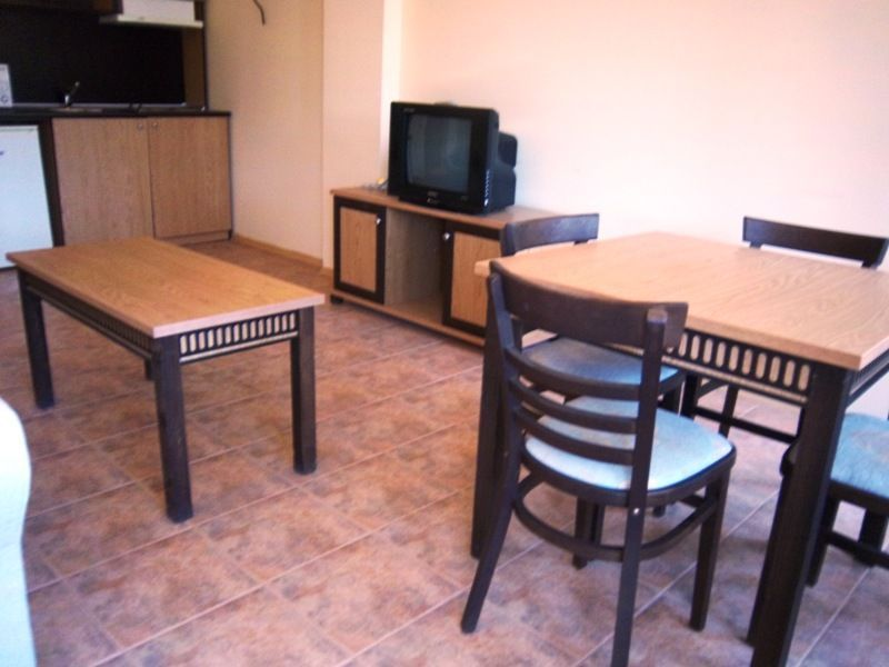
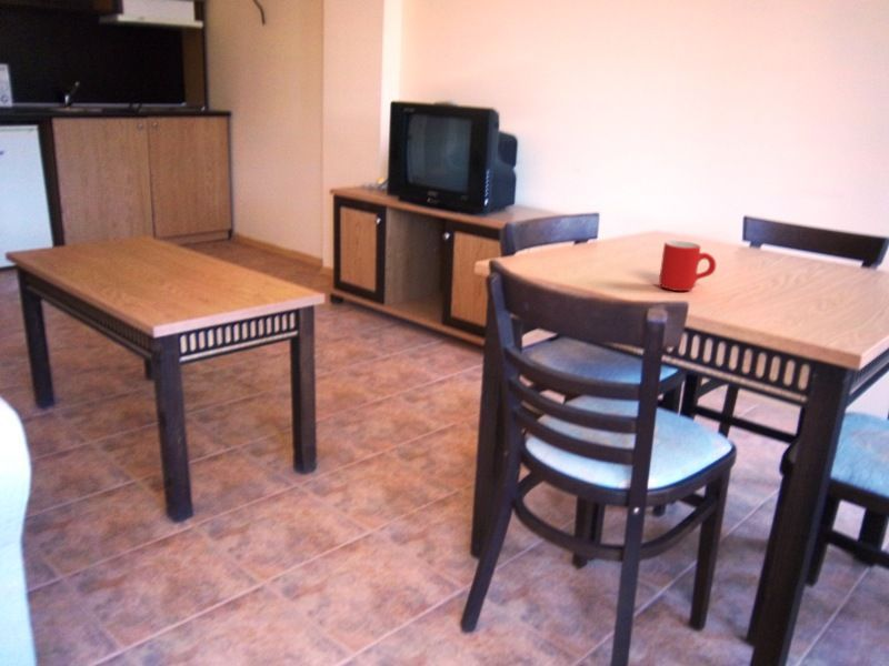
+ mug [658,240,717,292]
